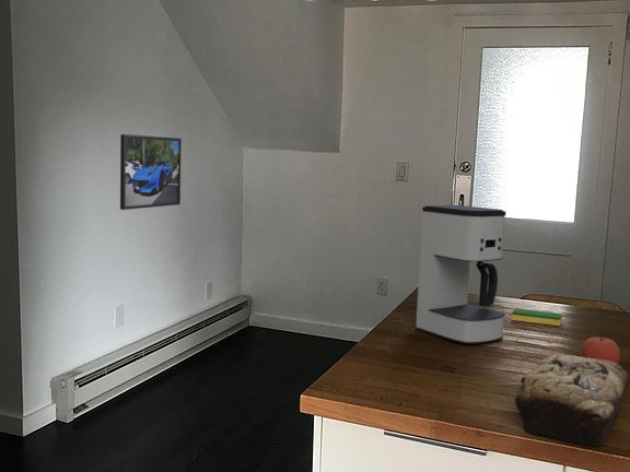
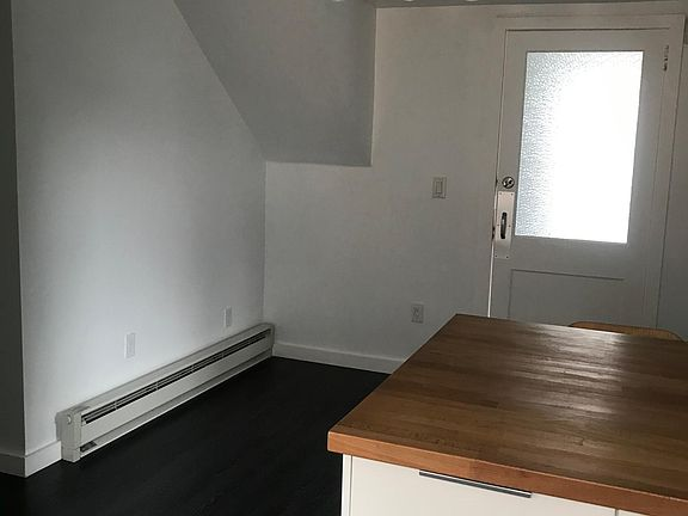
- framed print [119,133,183,211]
- dish sponge [511,307,563,327]
- apple [580,330,621,365]
- bread loaf [514,353,630,447]
- coffee maker [415,204,508,345]
